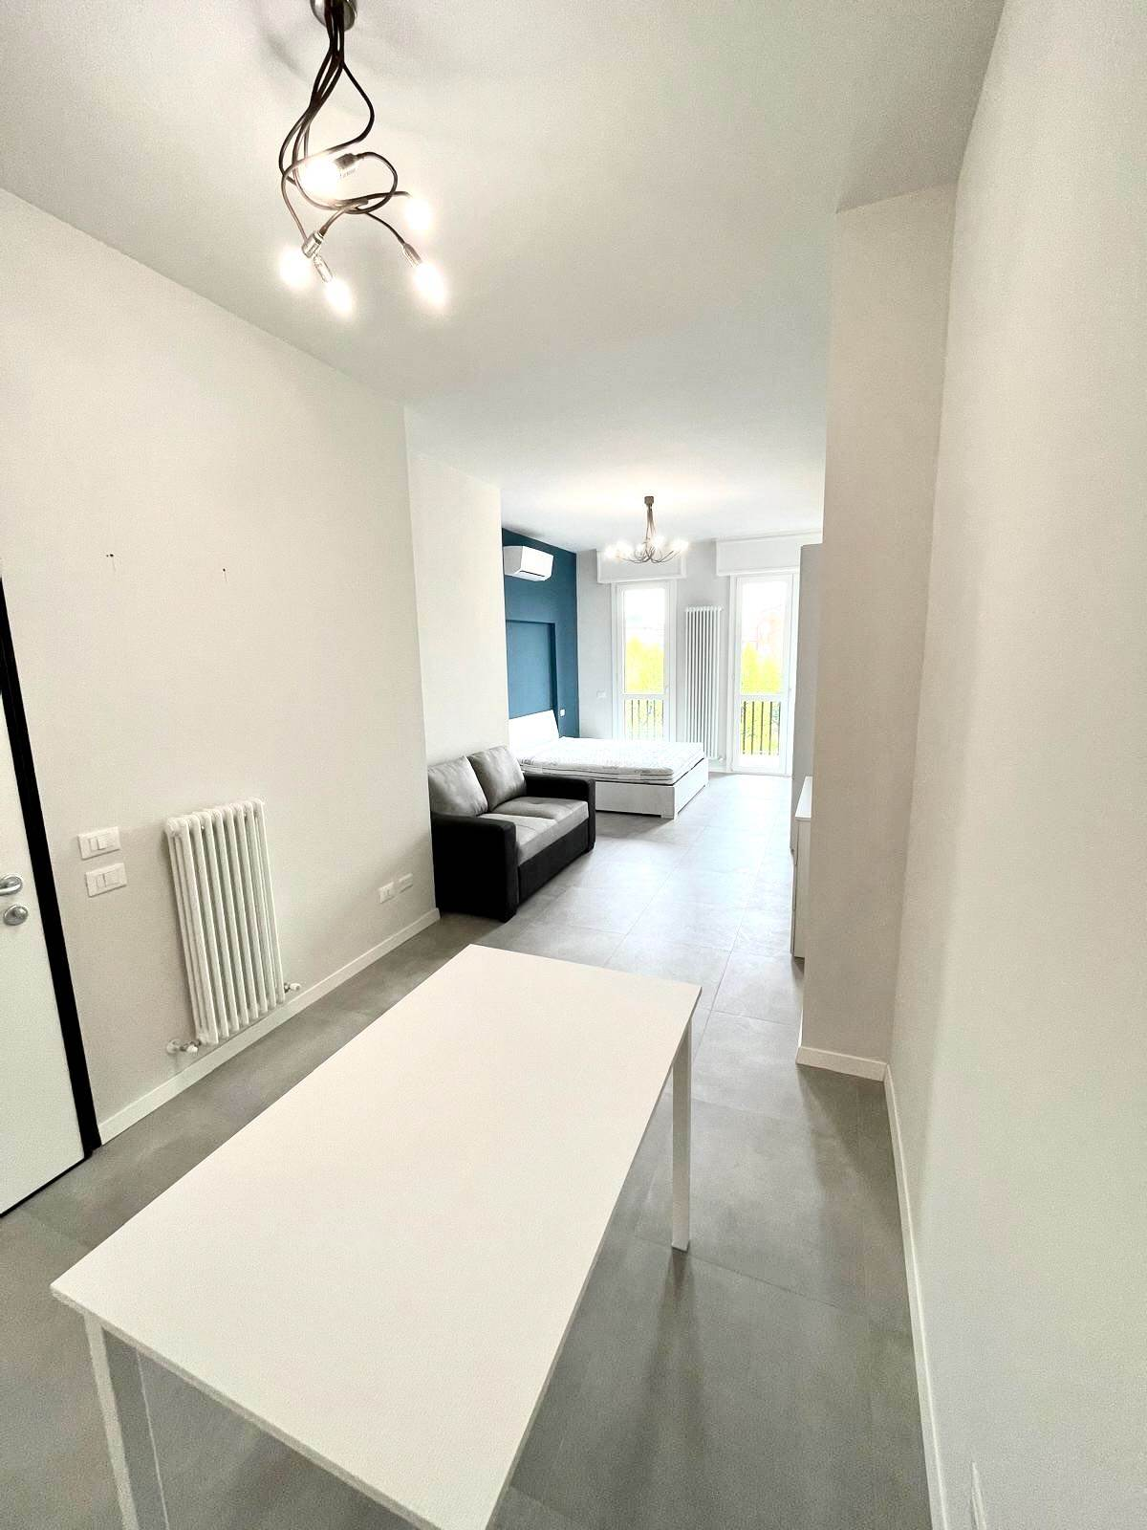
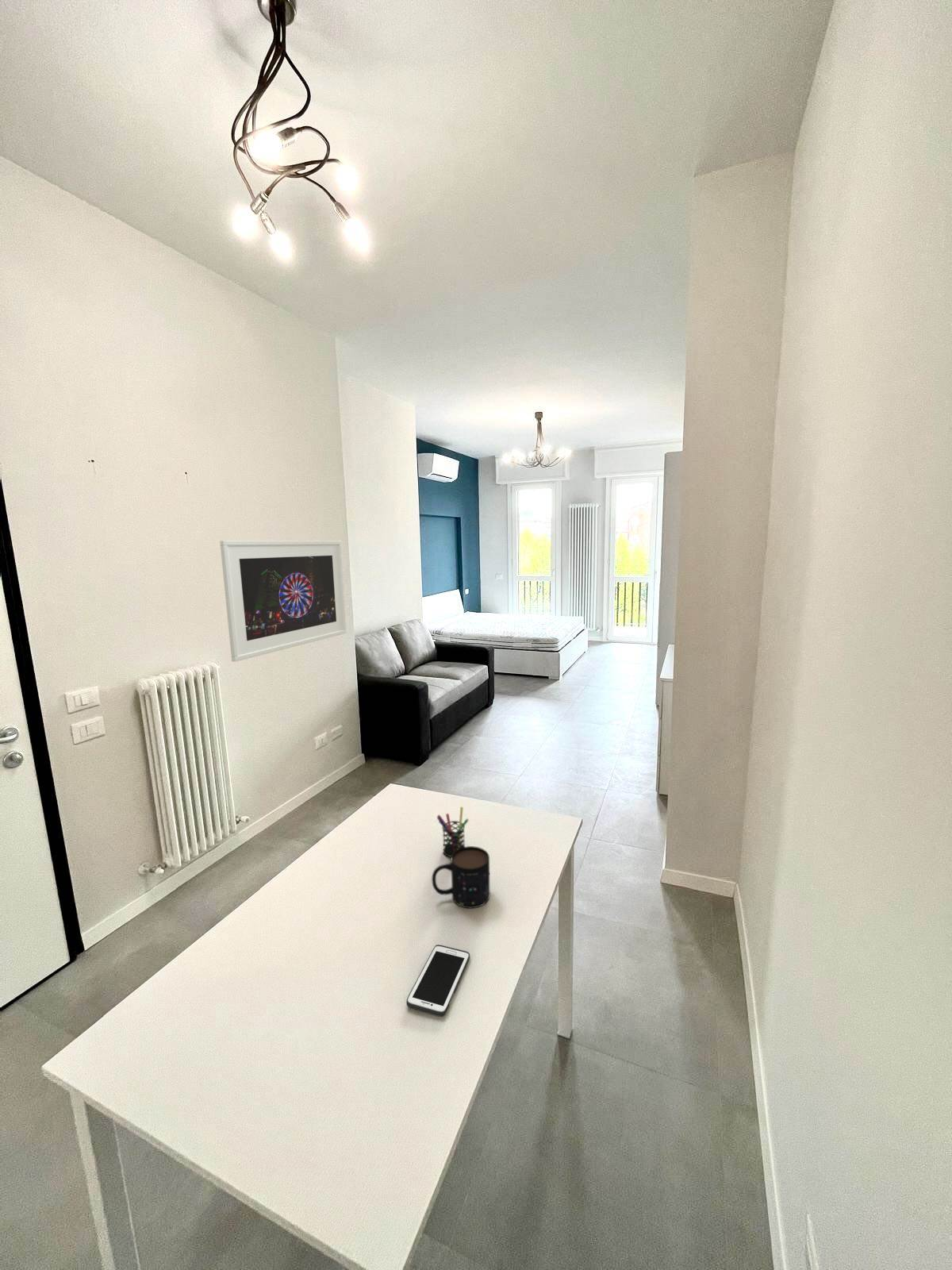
+ cell phone [405,944,470,1017]
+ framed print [219,540,347,663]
+ pen holder [436,806,470,858]
+ mug [431,845,491,909]
